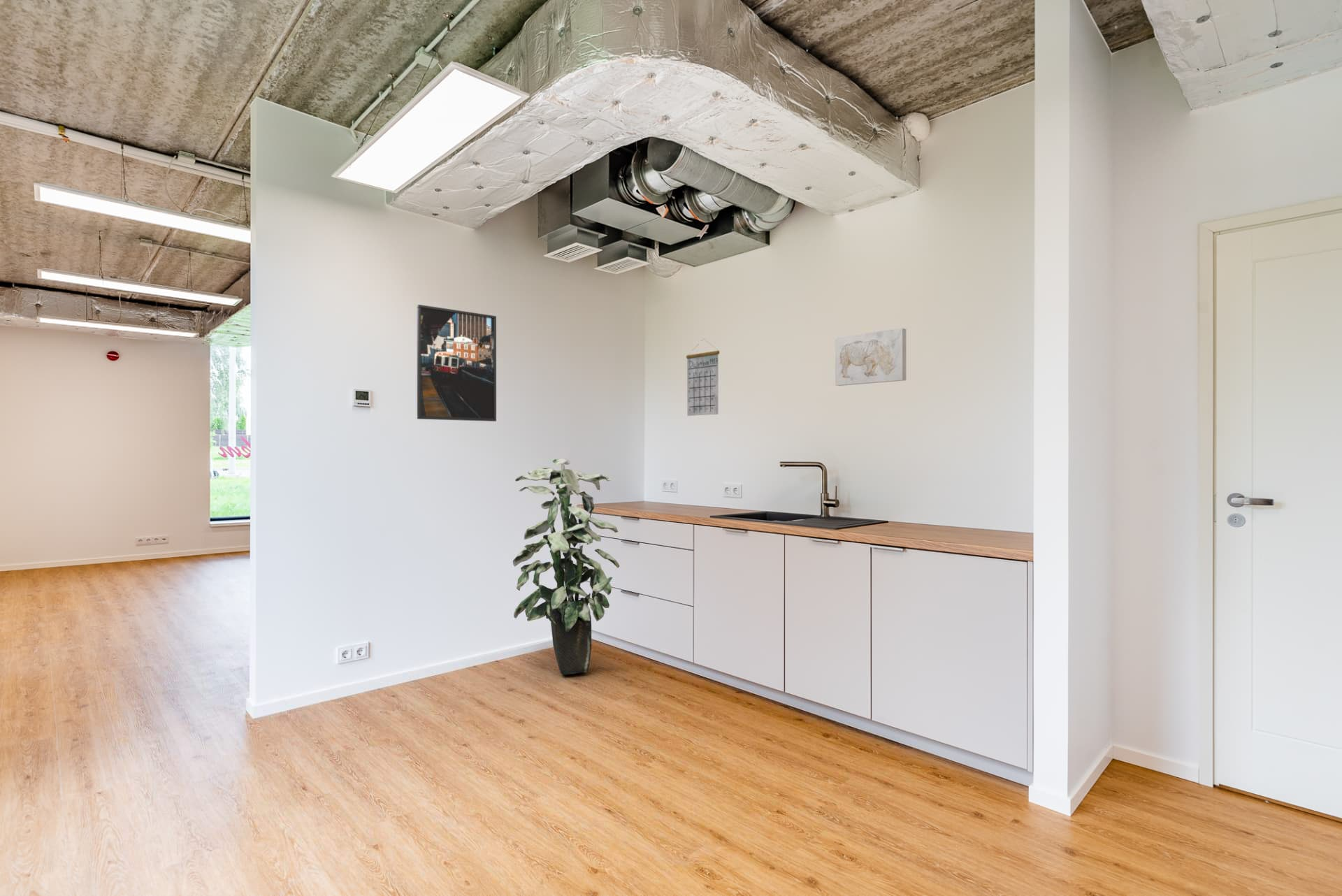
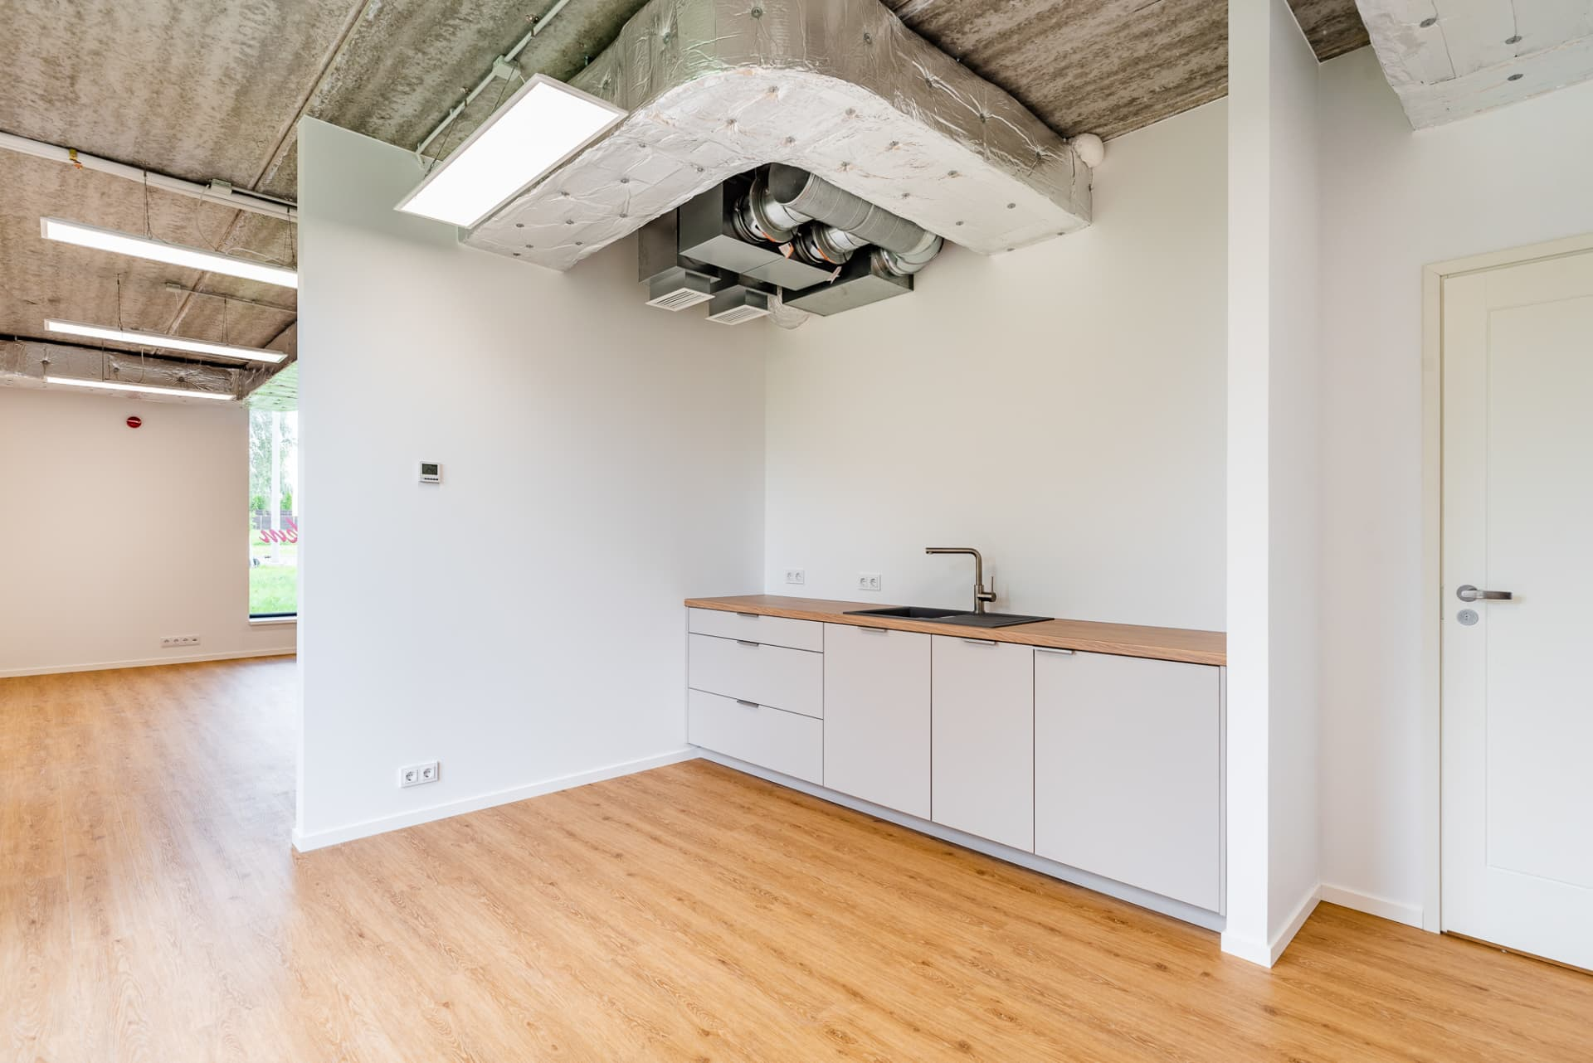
- indoor plant [512,458,620,675]
- calendar [686,338,720,417]
- wall art [835,328,907,386]
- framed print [417,304,497,422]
